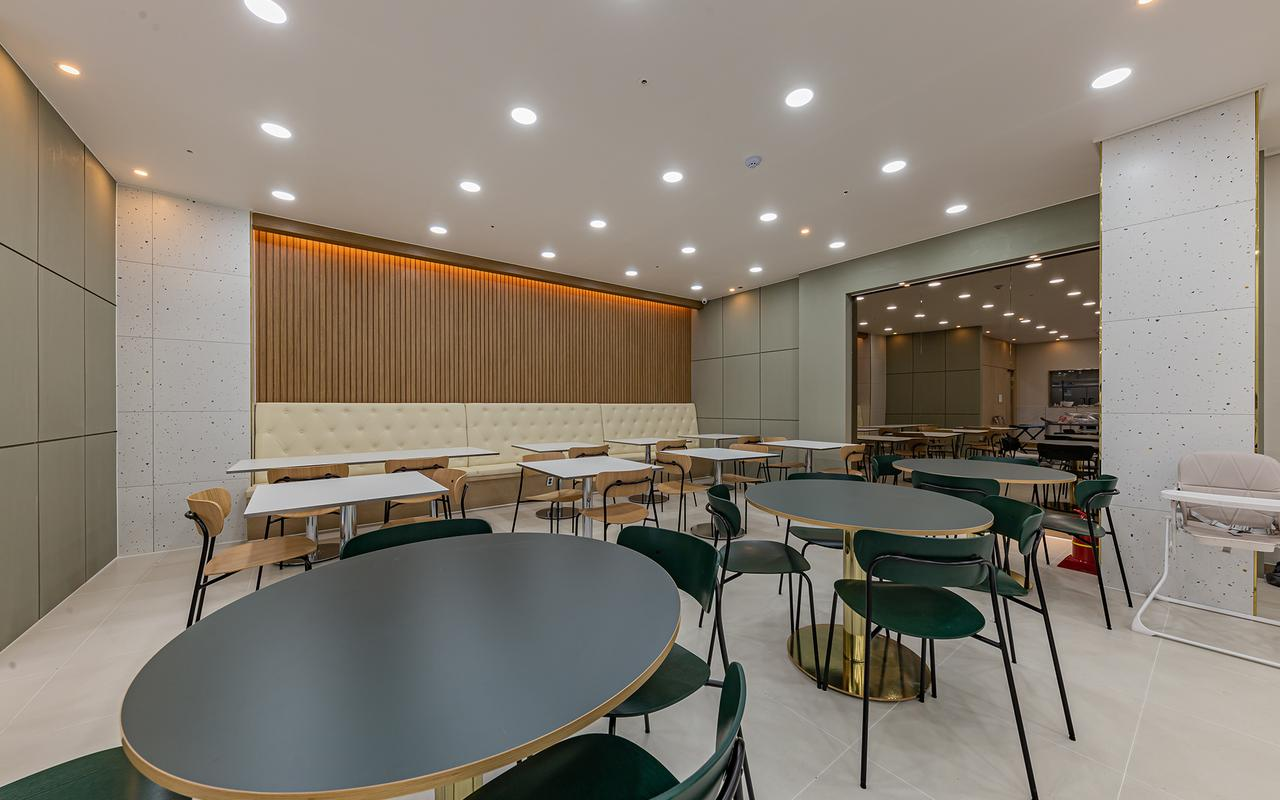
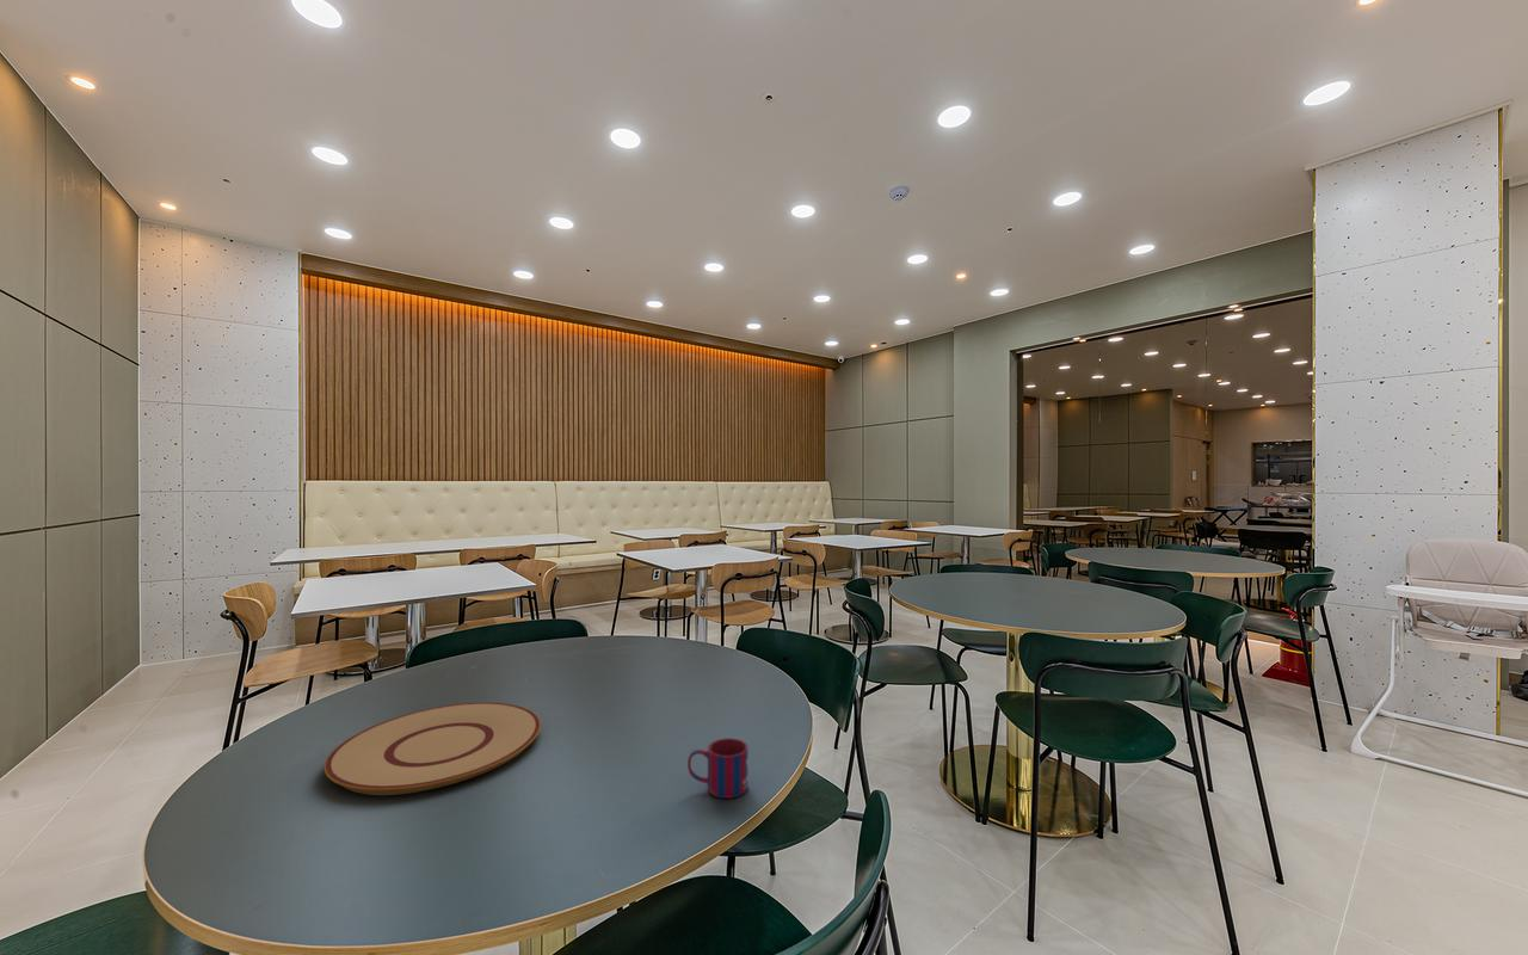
+ plate [322,701,542,796]
+ mug [686,737,748,800]
